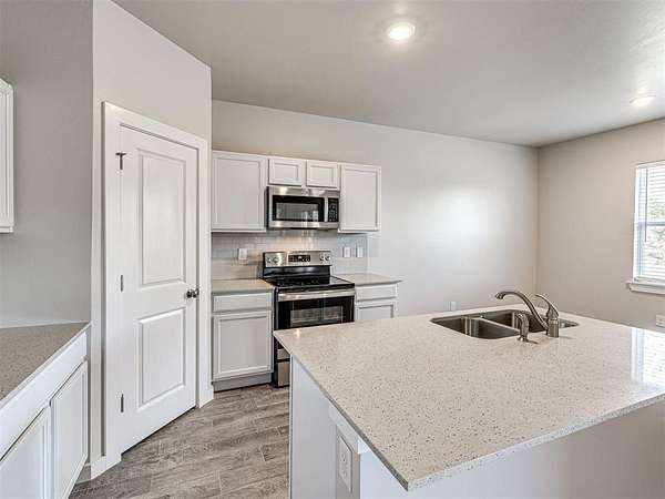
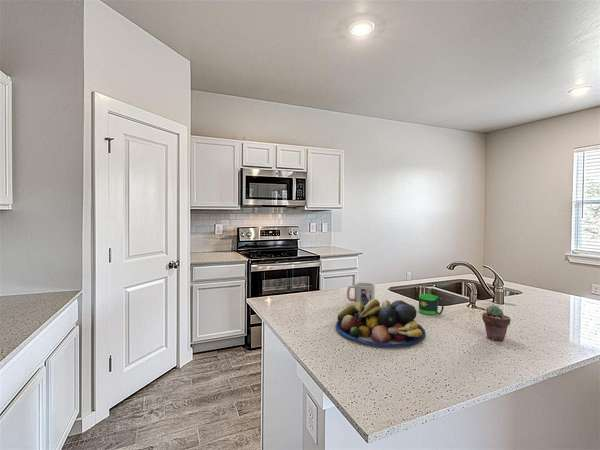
+ mug [418,293,445,316]
+ potted succulent [481,305,512,342]
+ fruit bowl [335,298,427,348]
+ mug [346,282,376,303]
